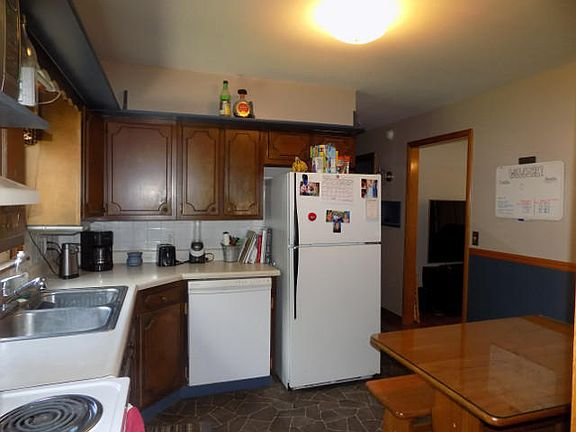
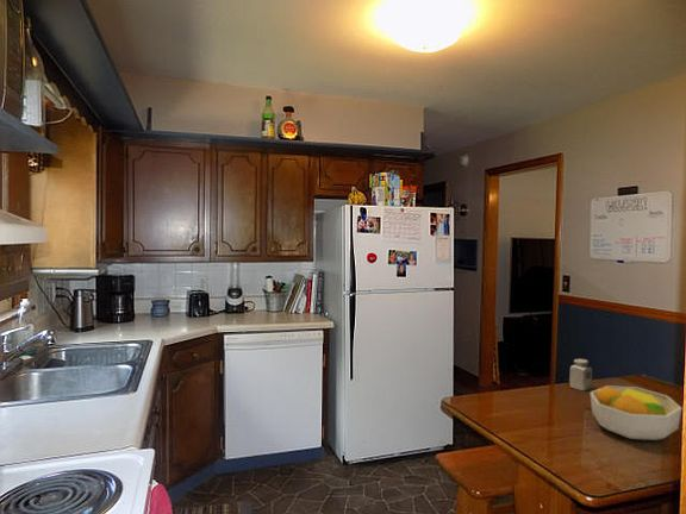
+ salt shaker [568,358,593,391]
+ fruit bowl [590,384,682,441]
